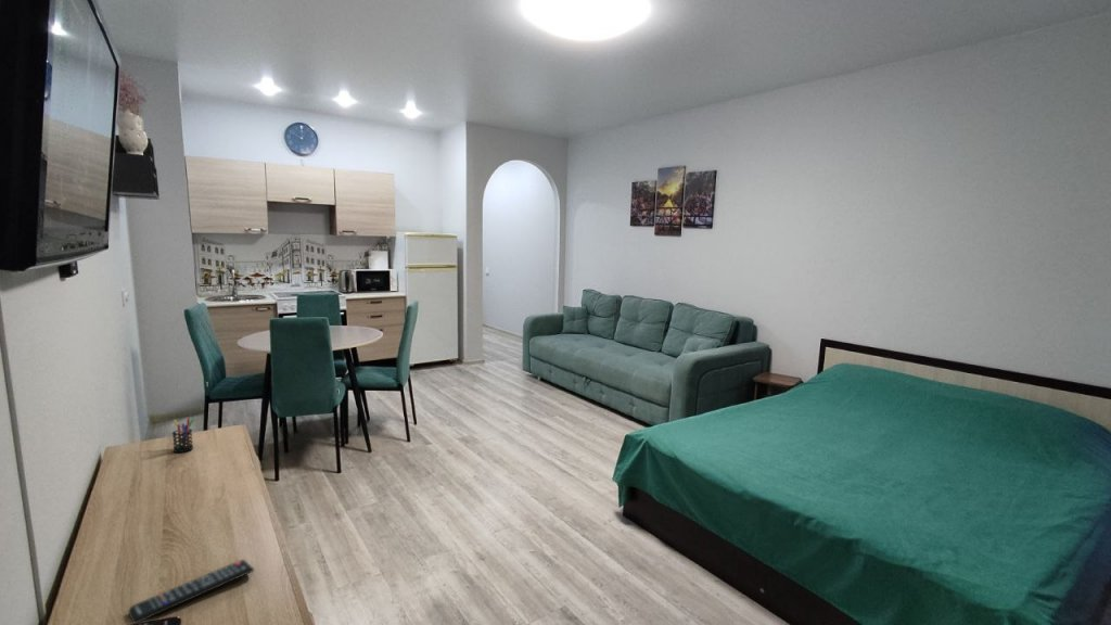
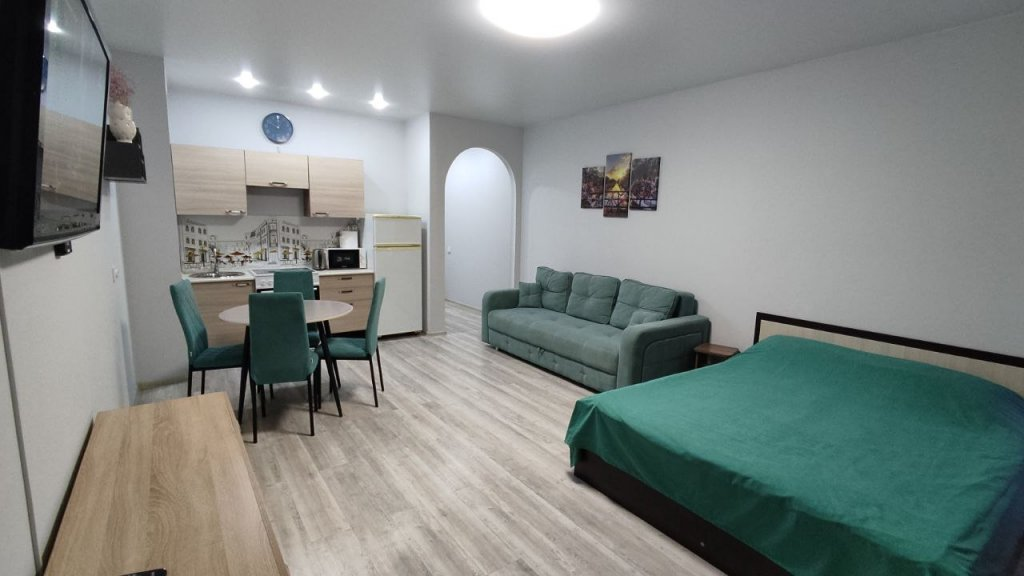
- pen holder [171,418,195,454]
- remote control [127,559,255,625]
